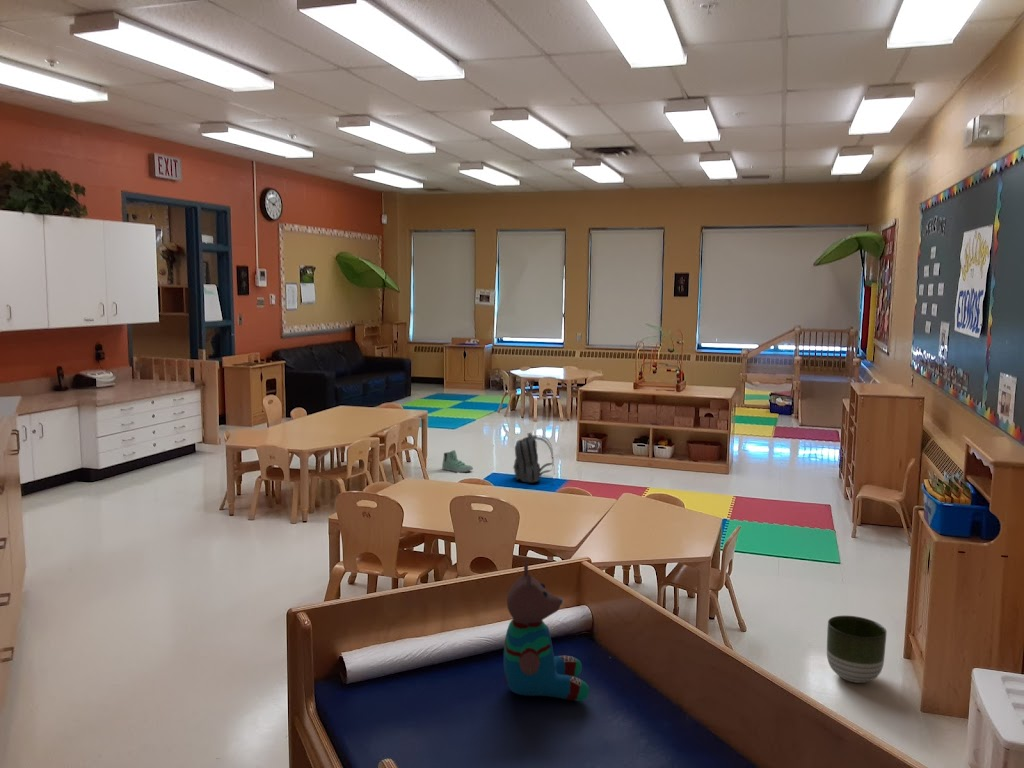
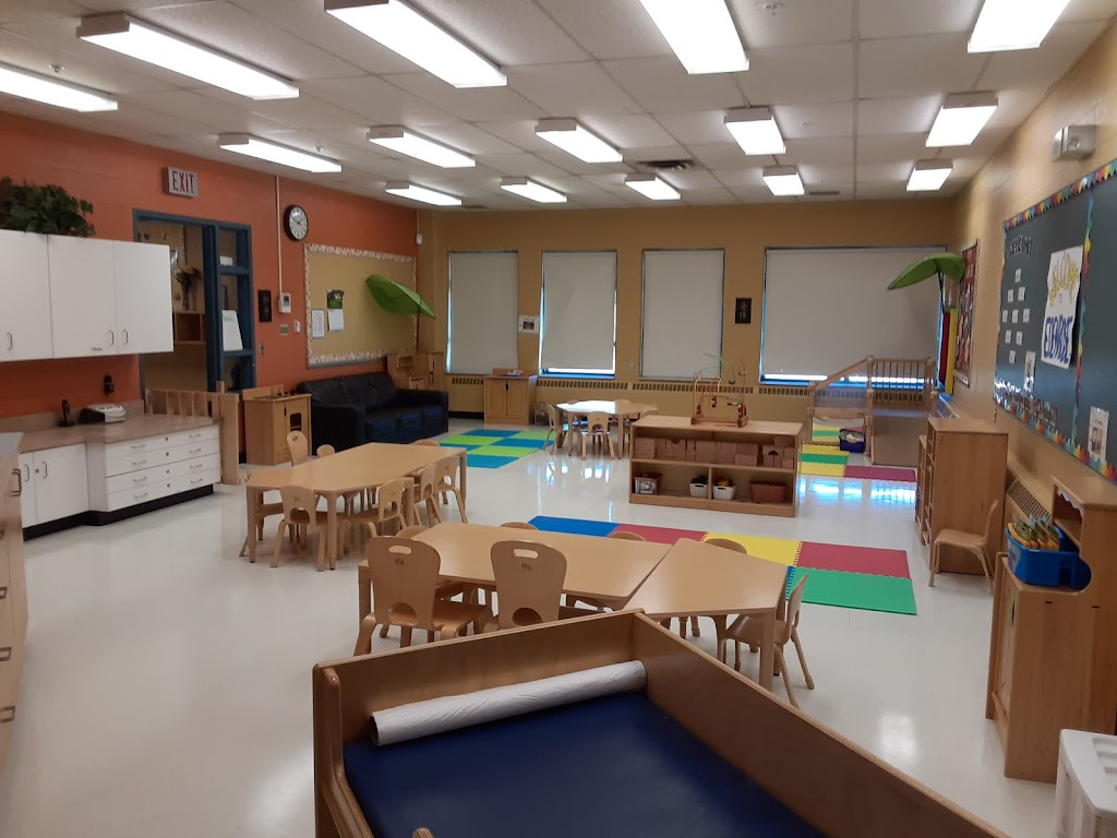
- planter [826,615,887,684]
- teddy bear [503,560,590,702]
- backpack [512,432,556,486]
- sneaker [441,449,474,473]
